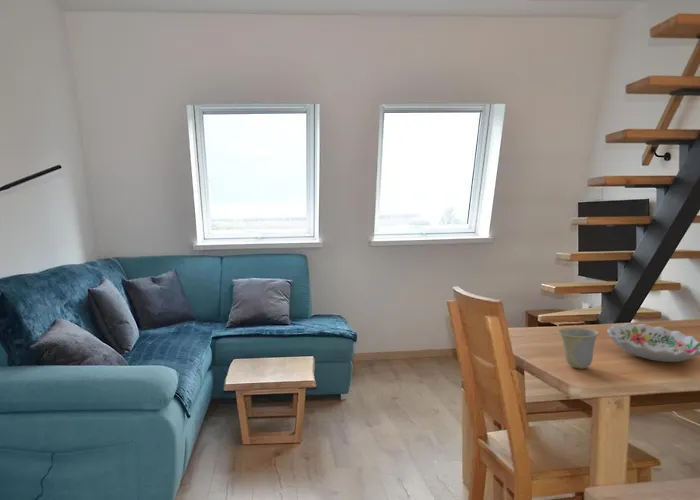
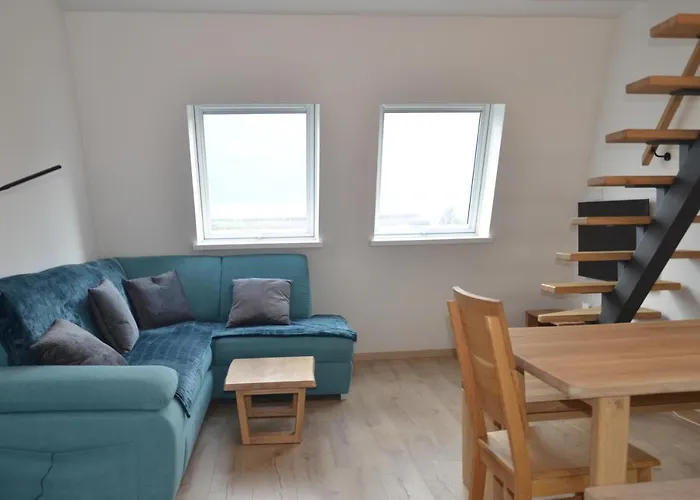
- cup [557,327,600,369]
- decorative bowl [606,322,700,363]
